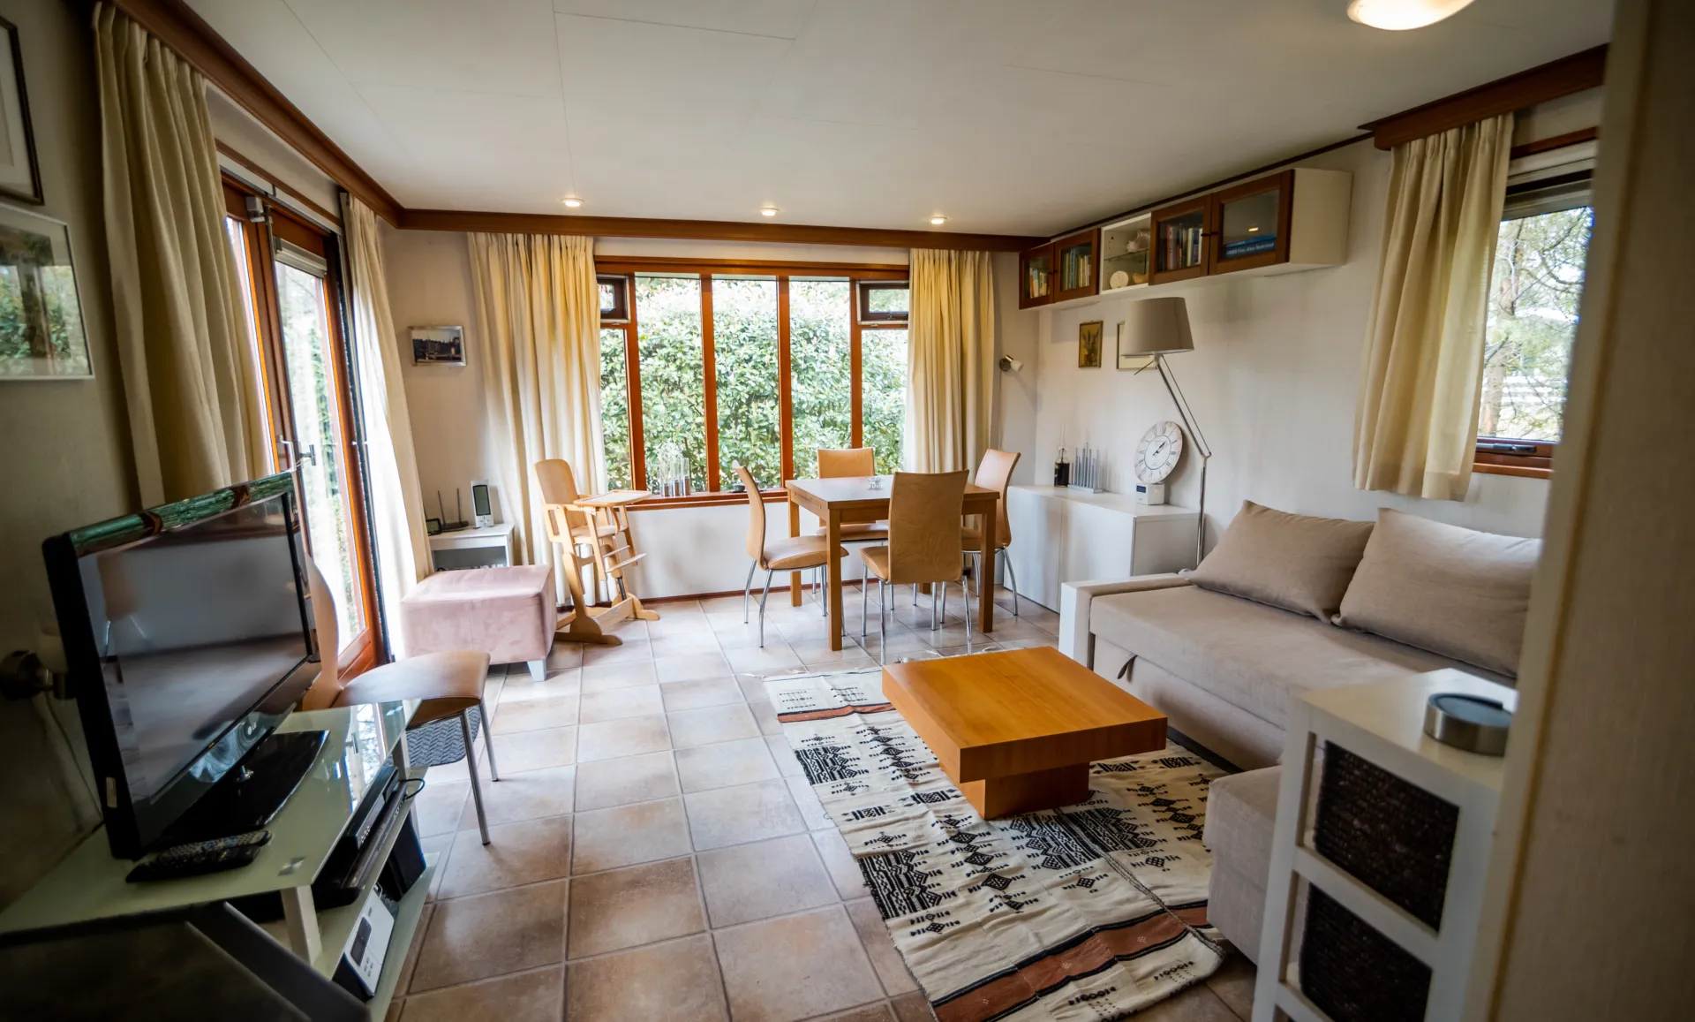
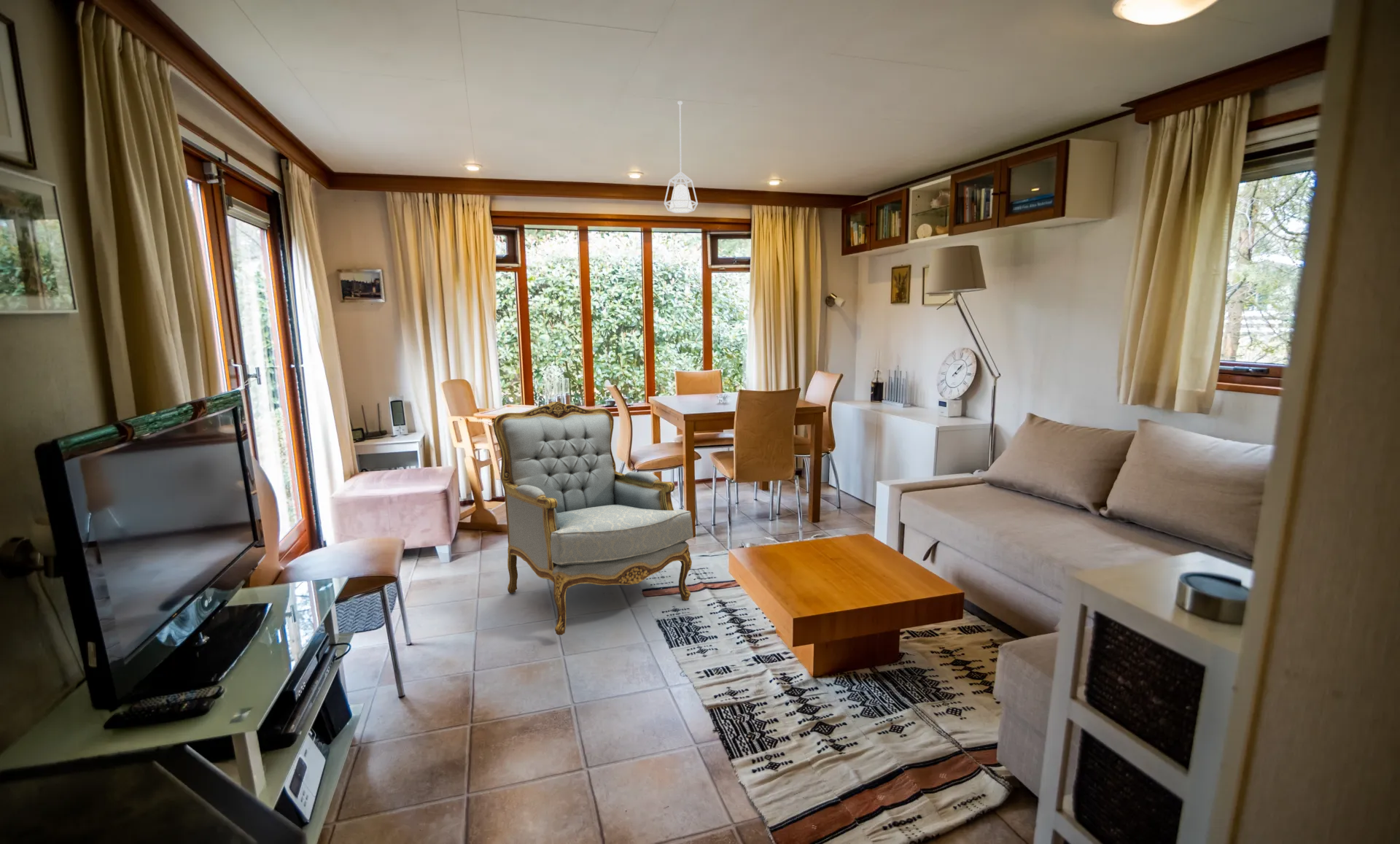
+ pendant lamp [664,101,699,214]
+ armchair [492,401,693,635]
